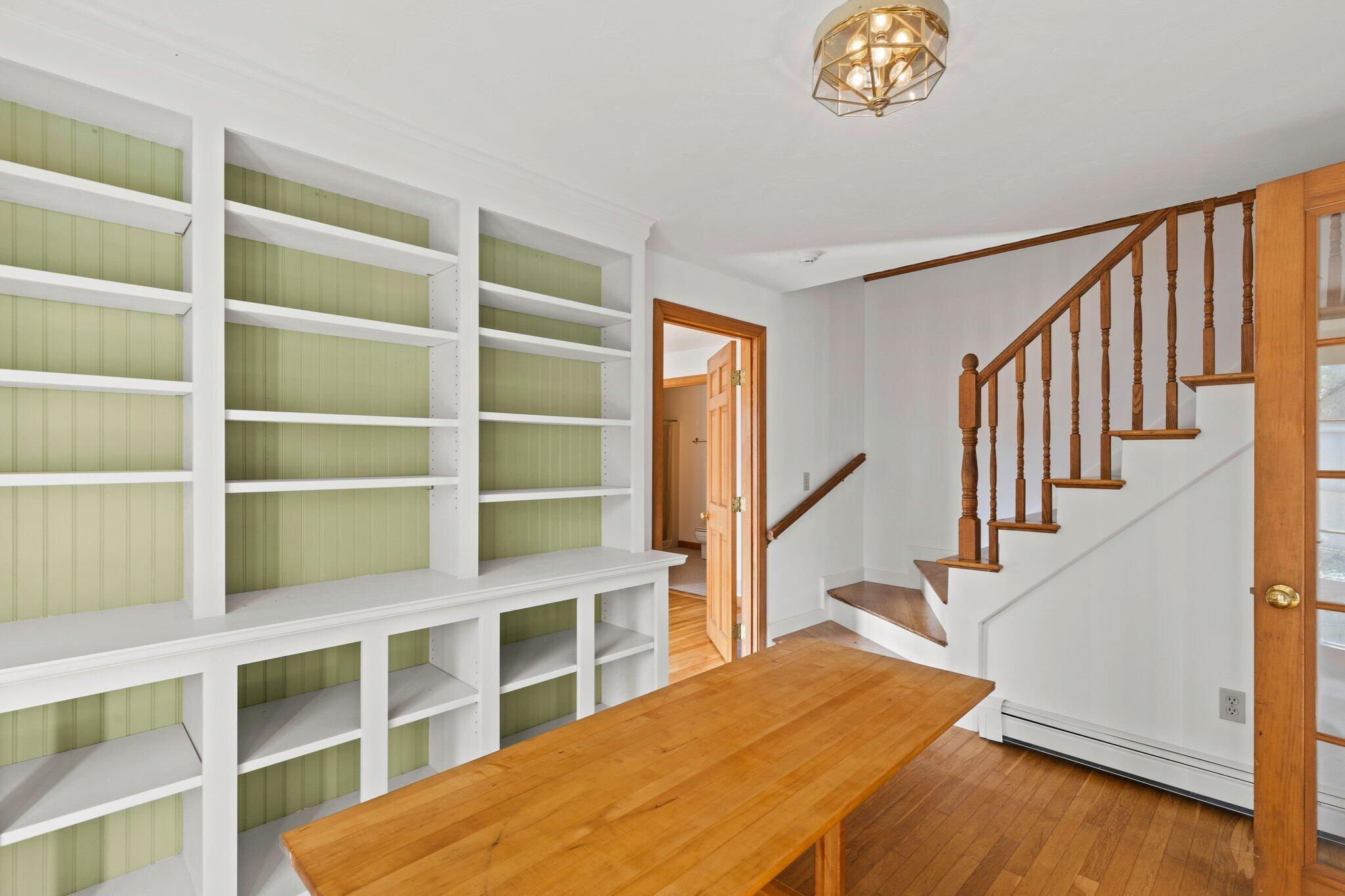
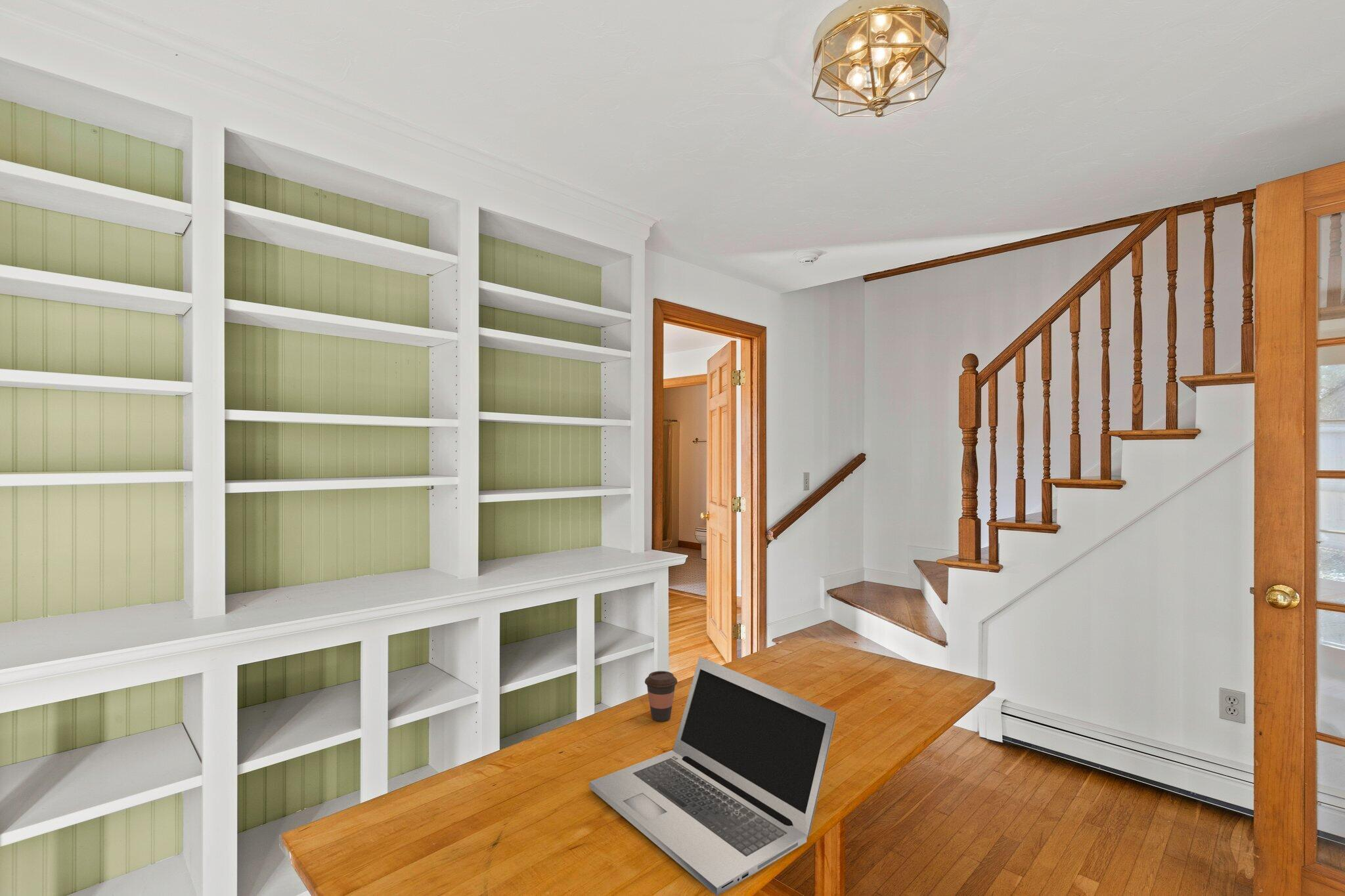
+ laptop [588,656,838,896]
+ coffee cup [644,670,678,722]
